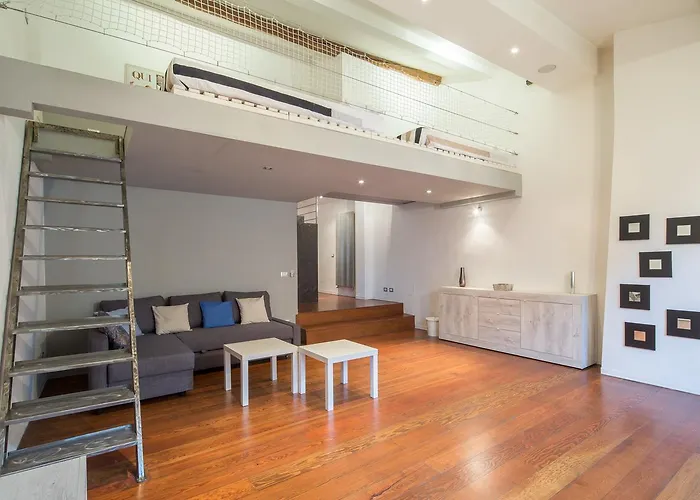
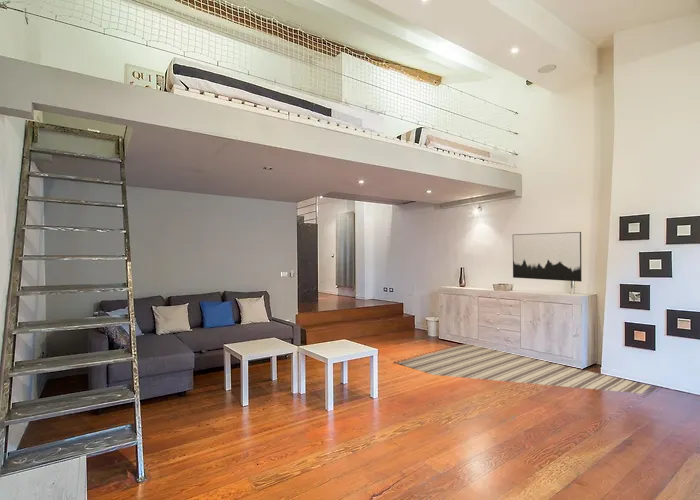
+ rug [393,342,659,400]
+ wall art [512,231,583,283]
